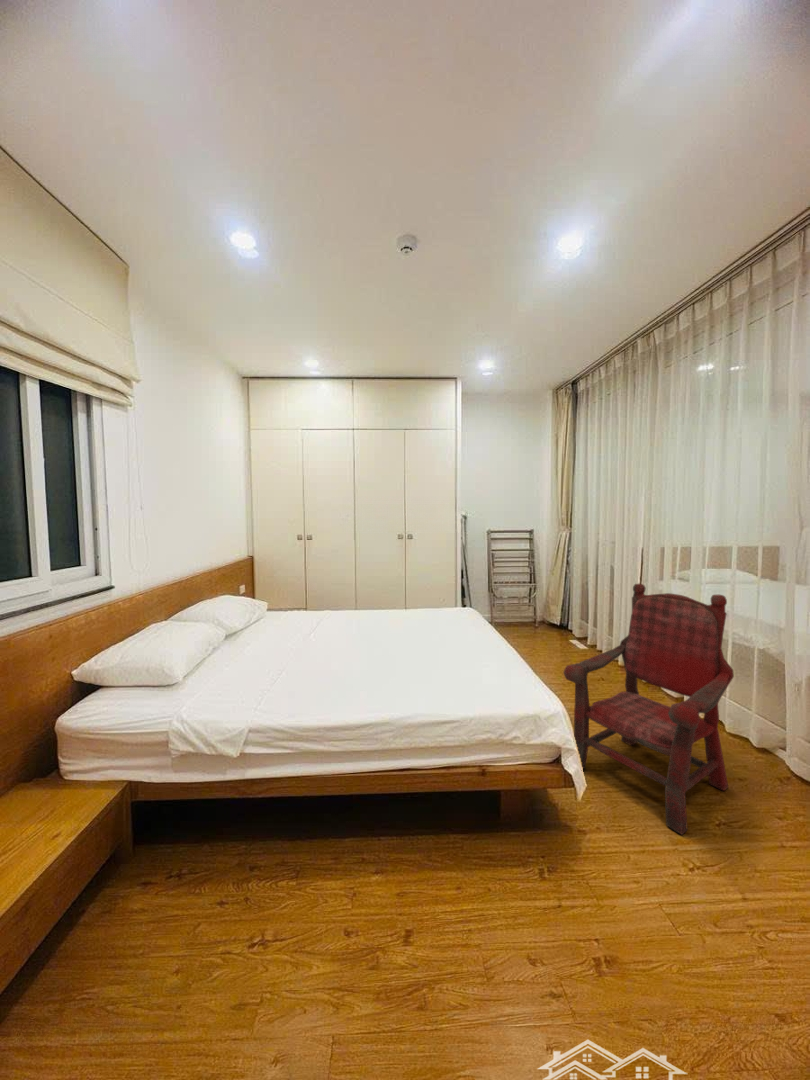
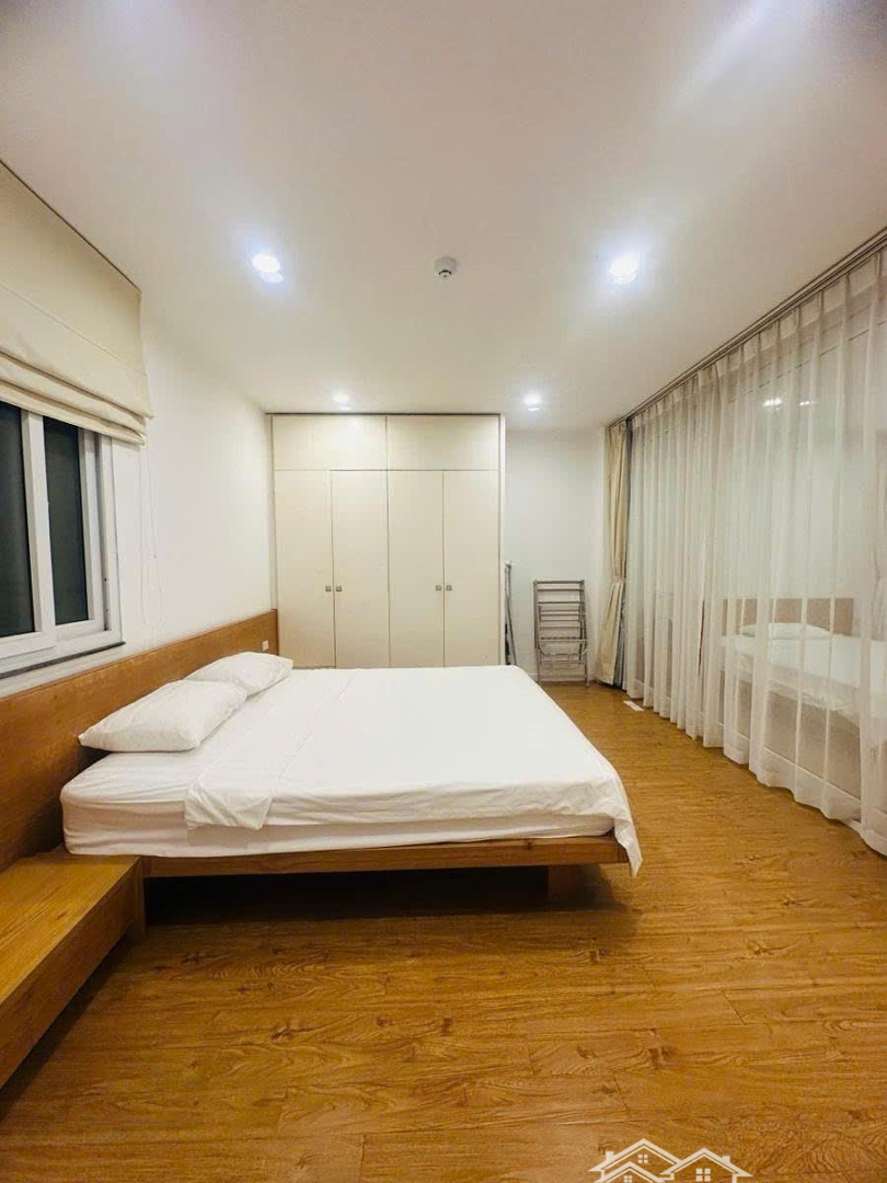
- armchair [562,583,735,835]
